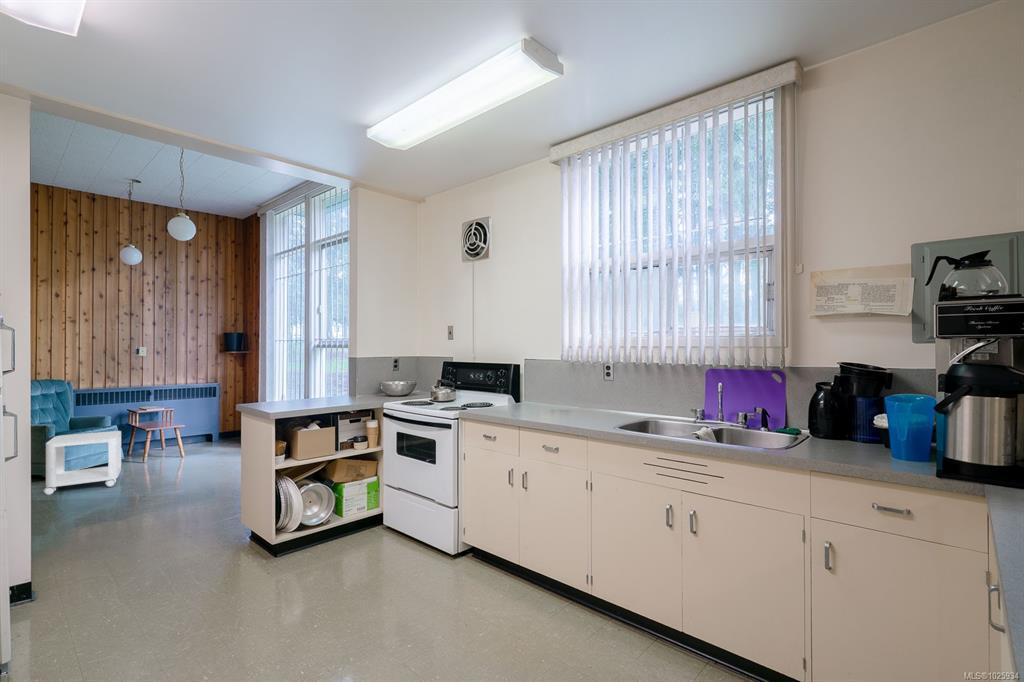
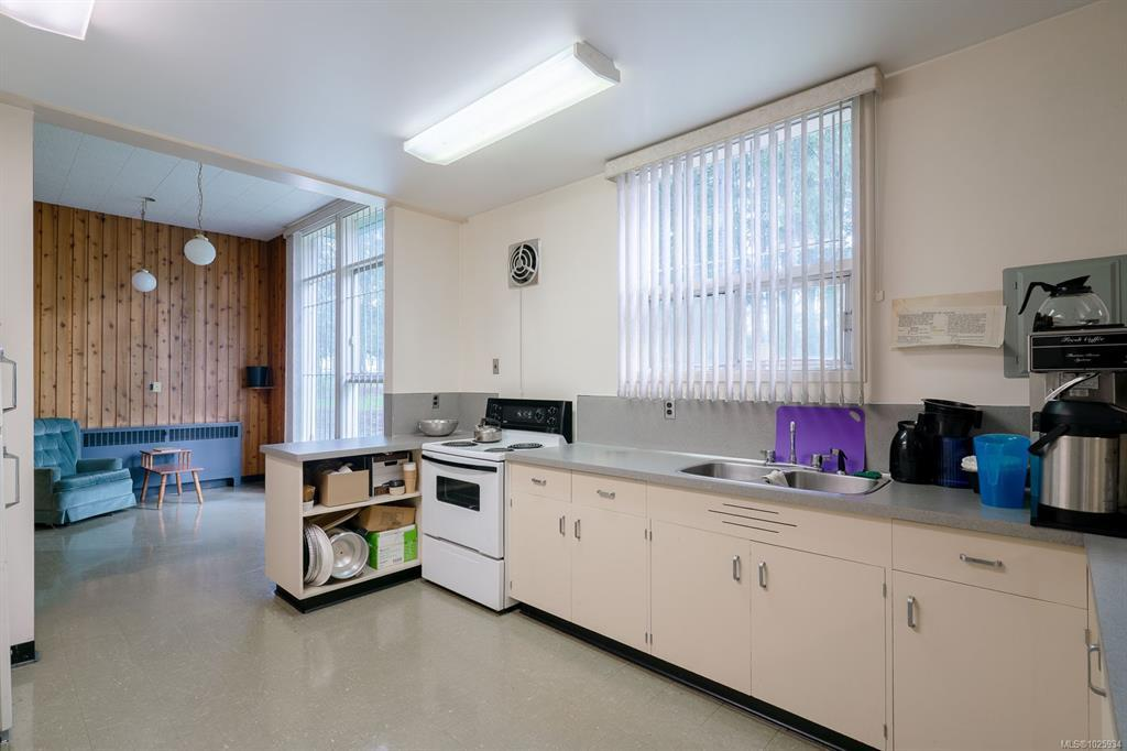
- side table [43,430,122,496]
